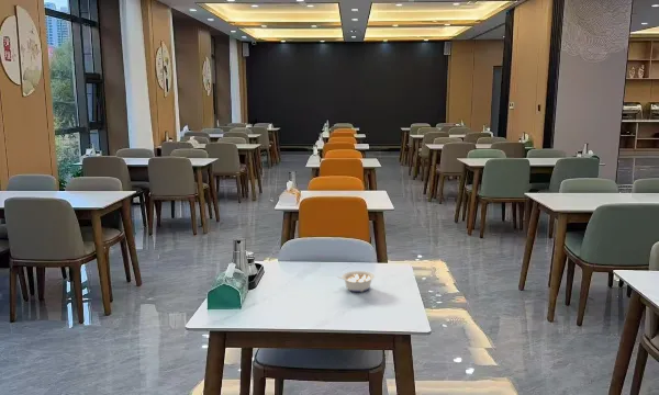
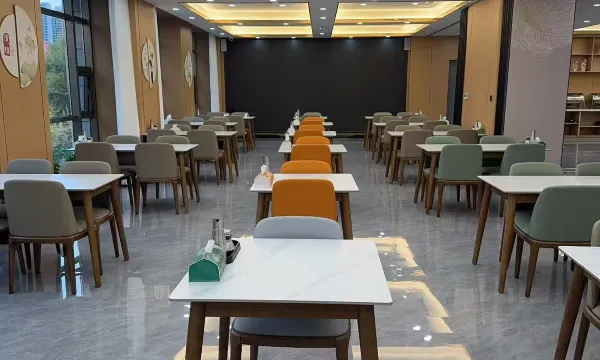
- legume [336,270,376,293]
